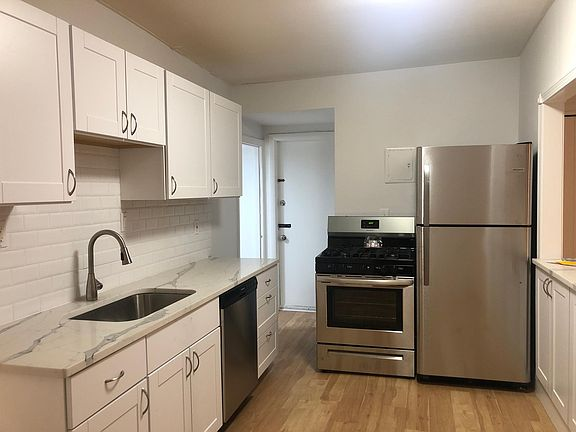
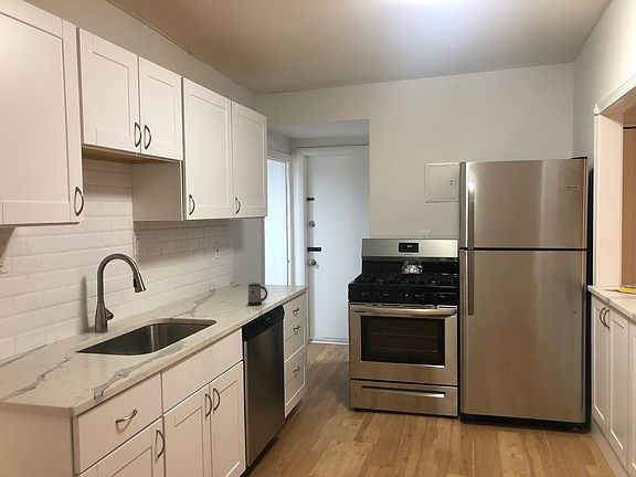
+ mug [246,282,268,306]
